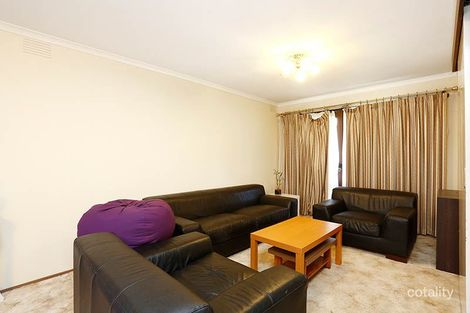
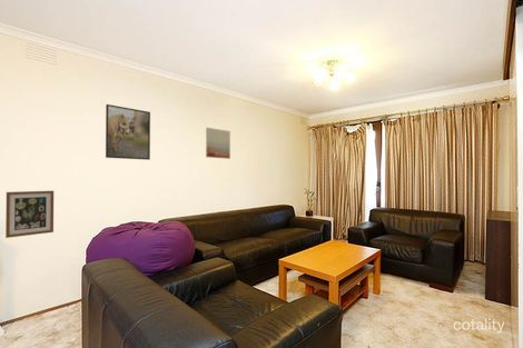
+ wall art [4,190,55,239]
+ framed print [105,103,151,161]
+ wall art [205,127,231,160]
